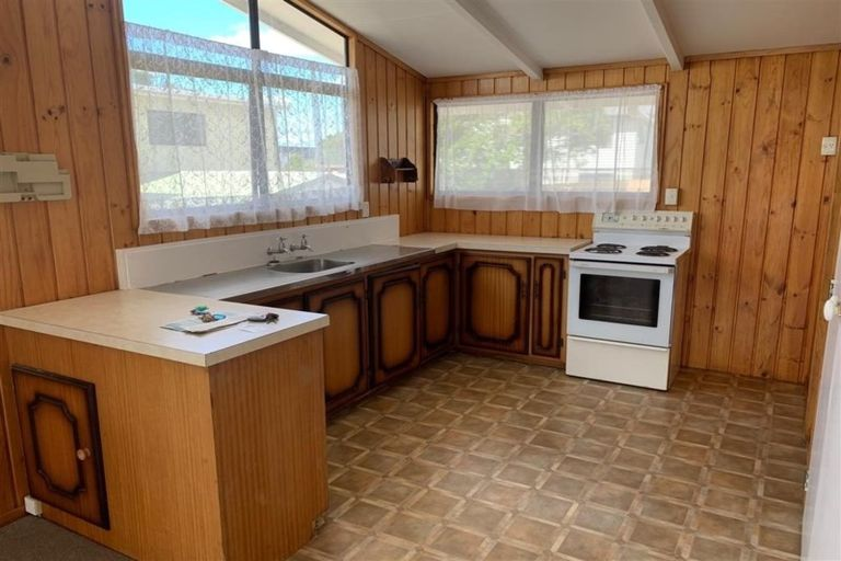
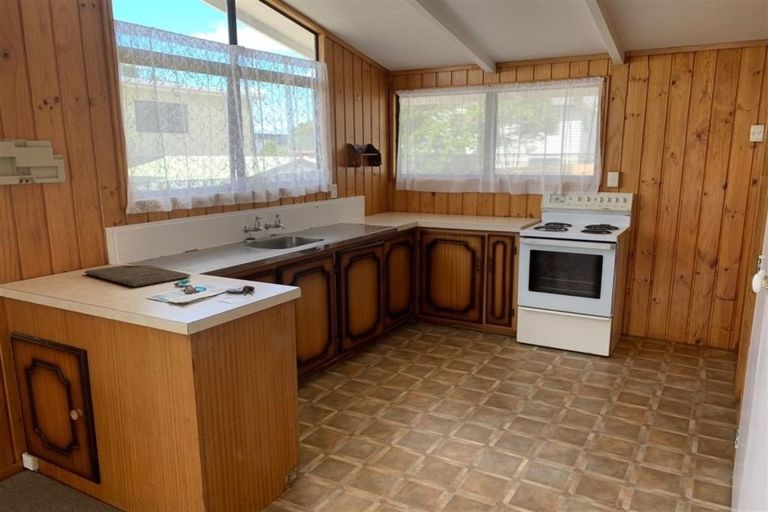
+ cutting board [82,264,192,288]
